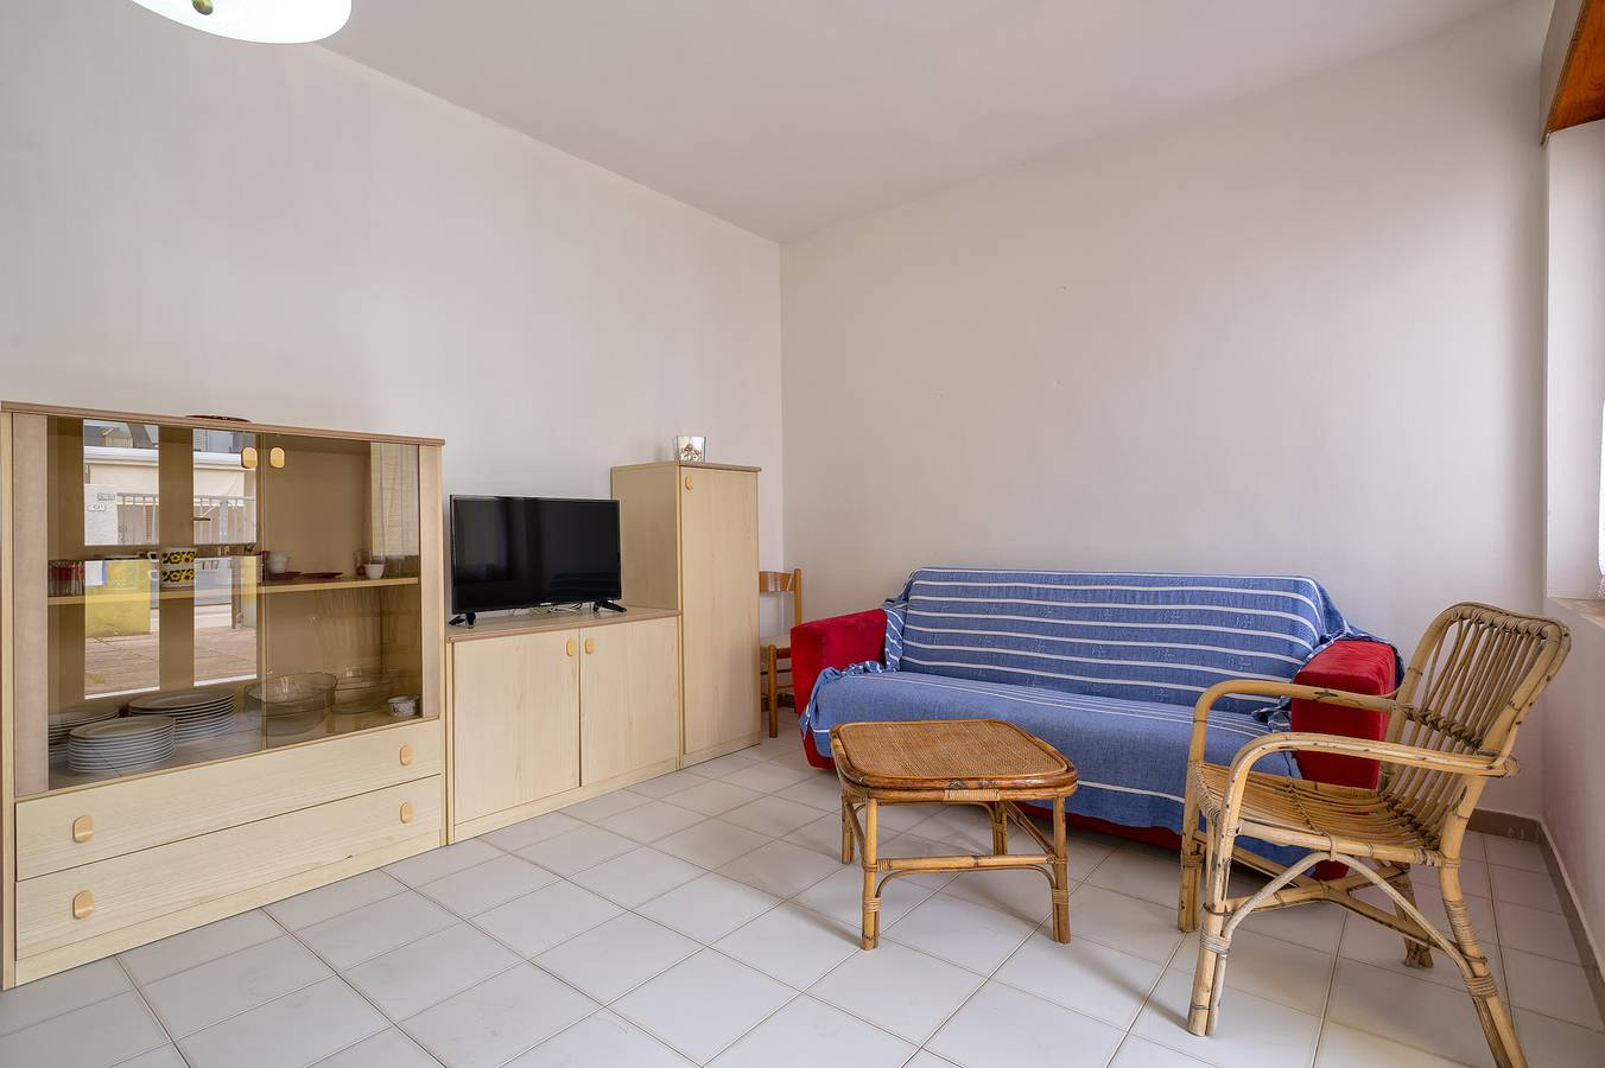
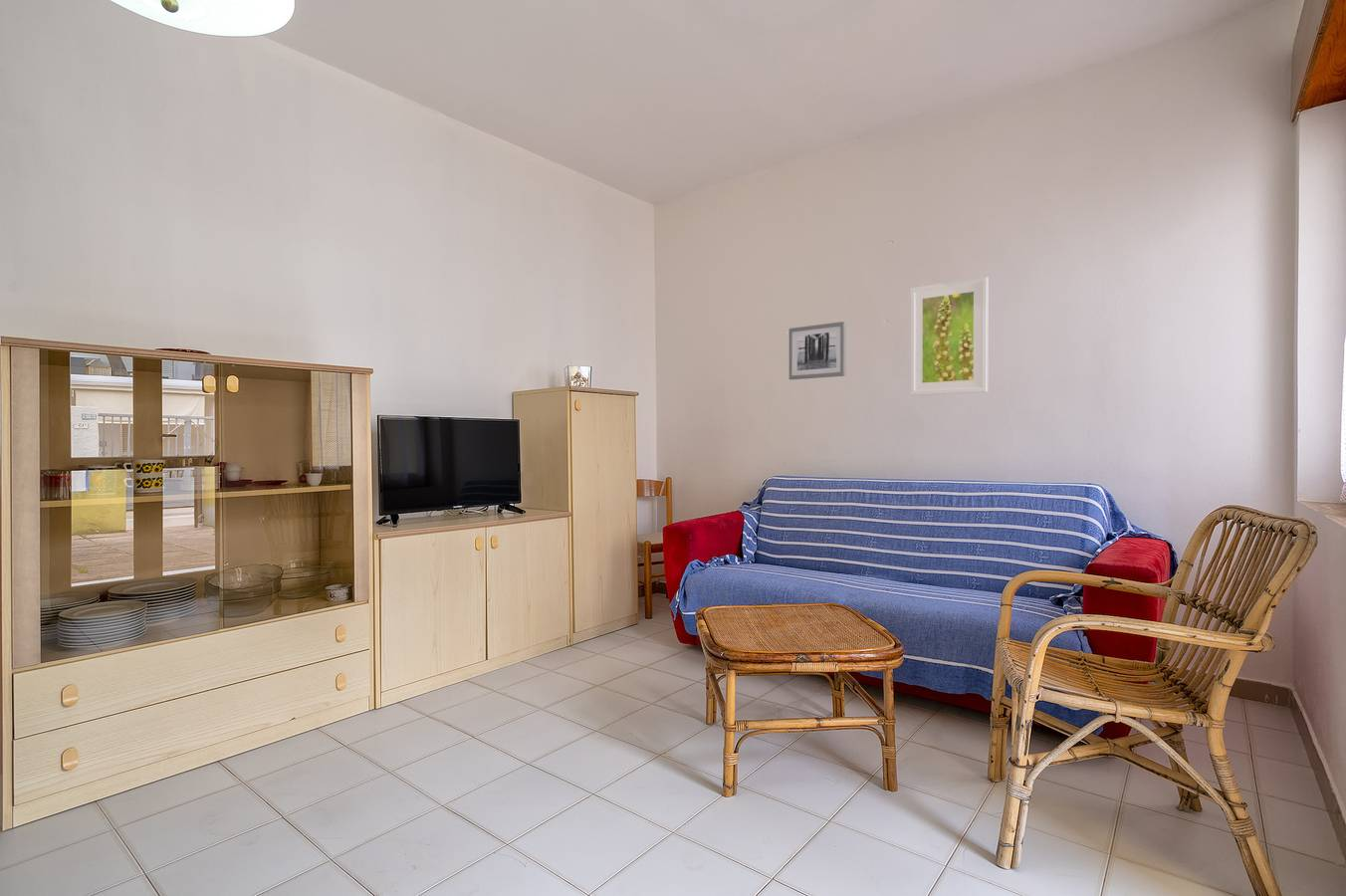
+ wall art [788,321,847,380]
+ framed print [909,276,989,396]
